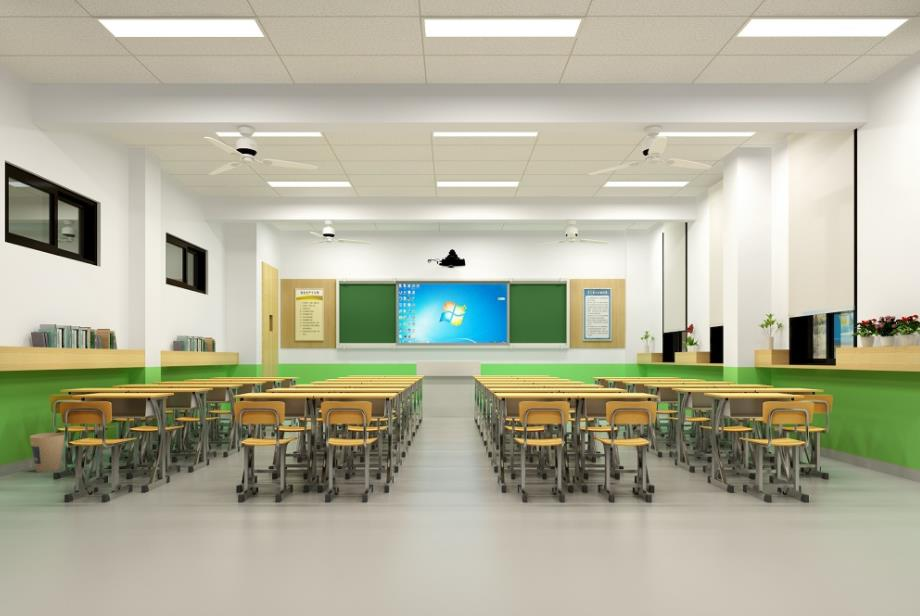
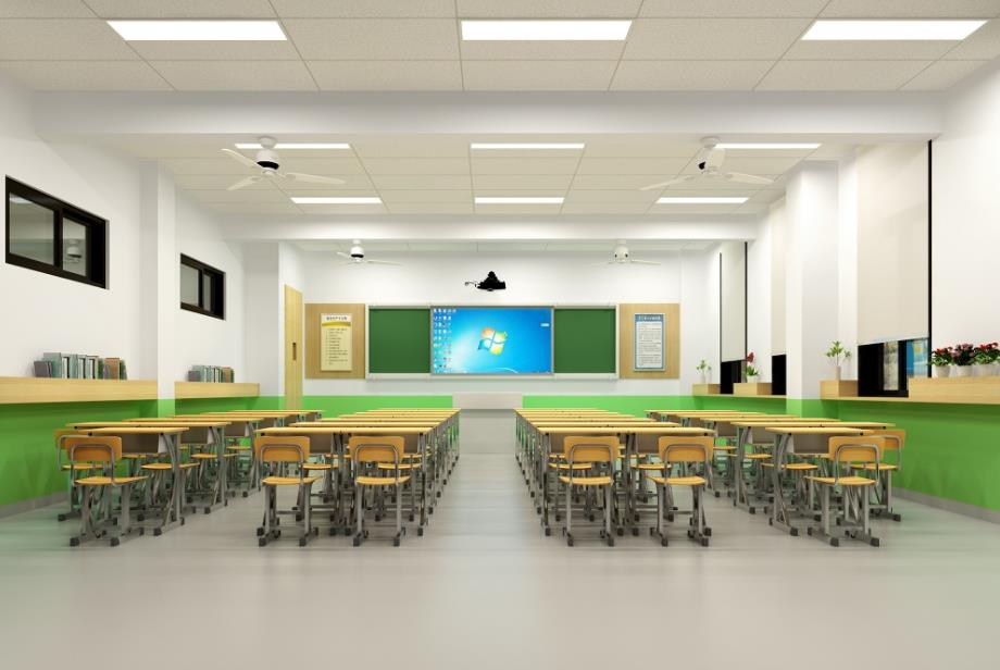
- trash can [29,431,66,473]
